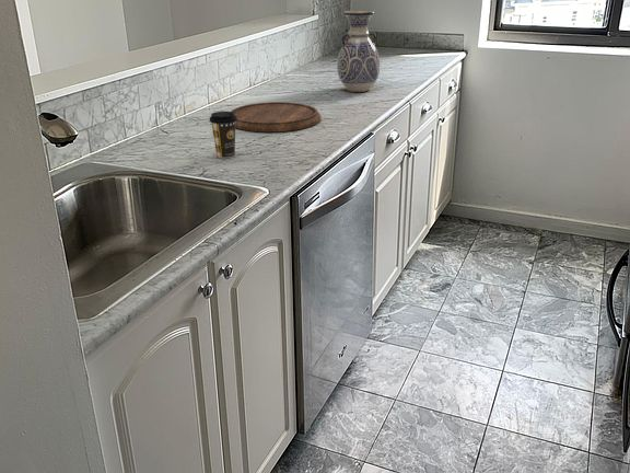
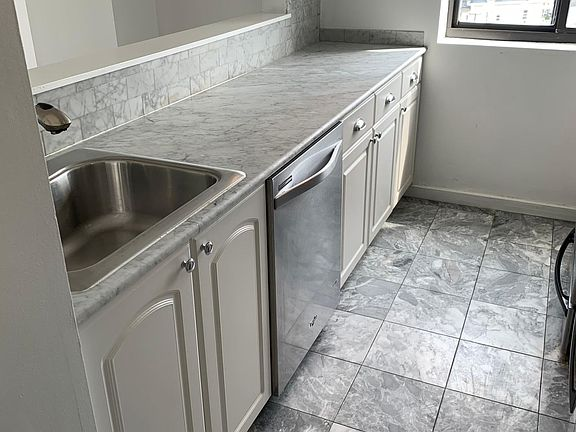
- cutting board [230,101,322,132]
- vase [336,9,382,93]
- coffee cup [209,111,237,159]
